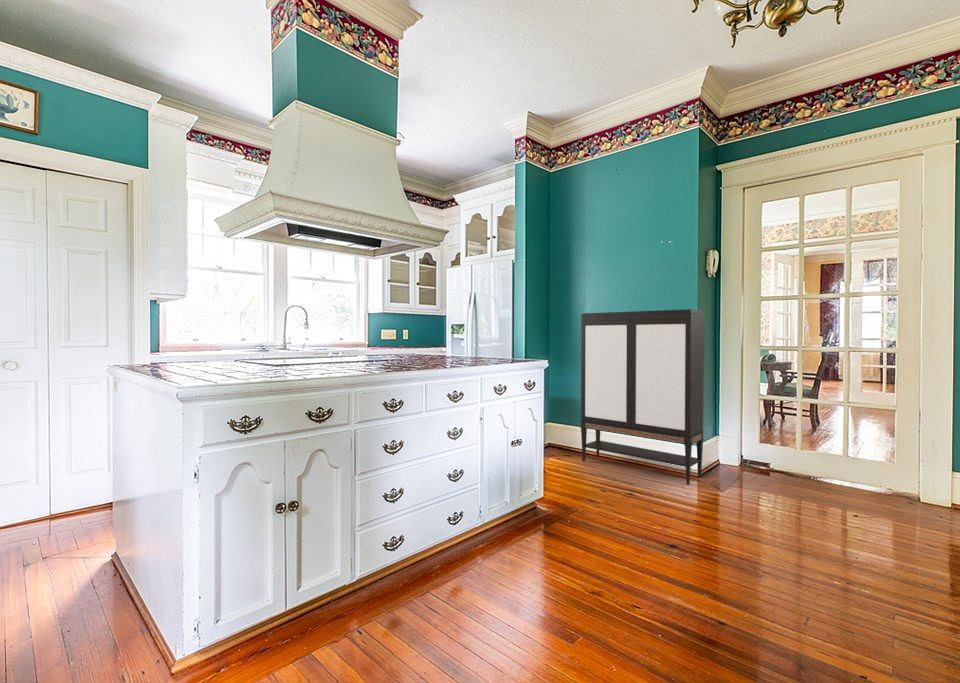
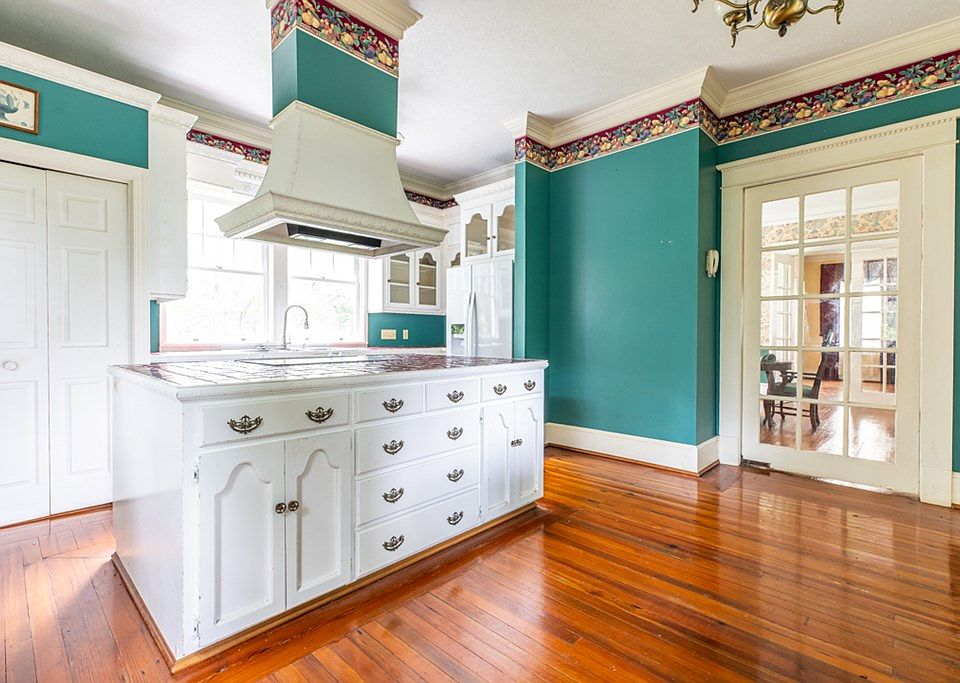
- storage cabinet [579,308,705,486]
